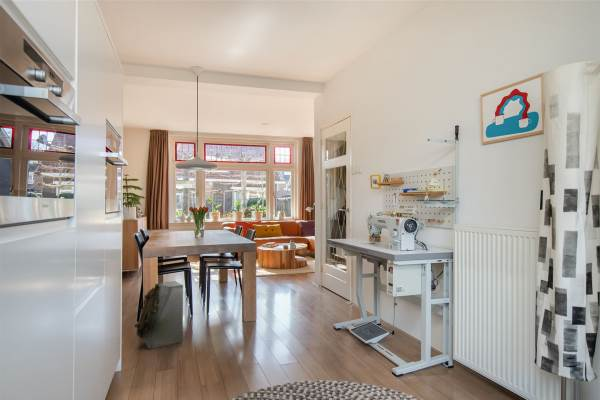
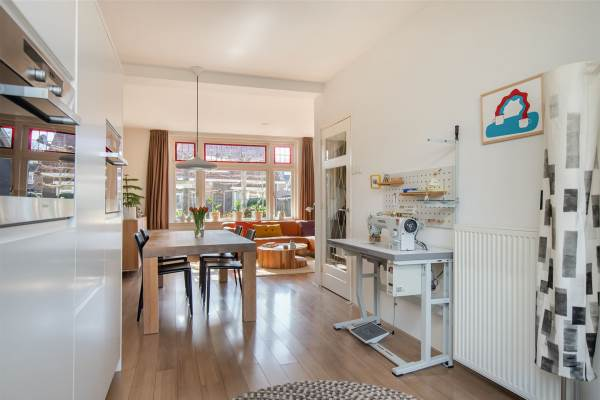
- backpack [134,280,184,350]
